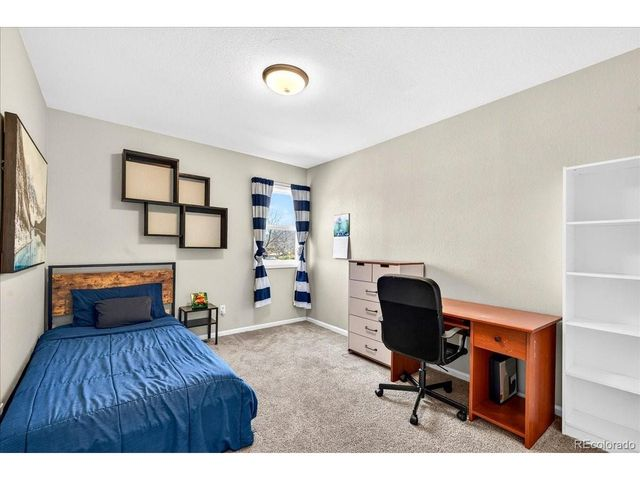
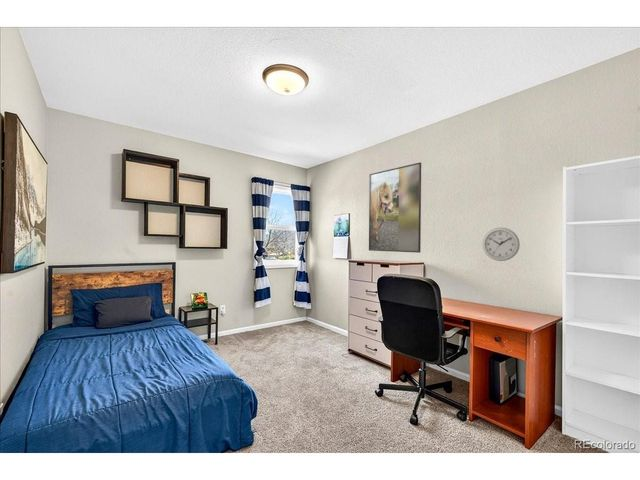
+ wall clock [482,227,521,262]
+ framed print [368,161,422,254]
